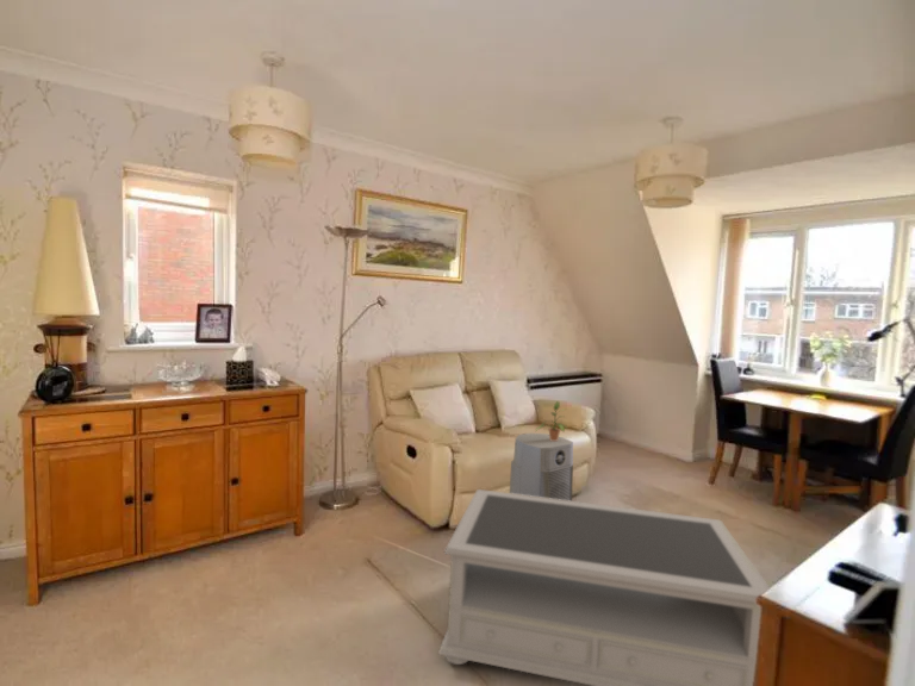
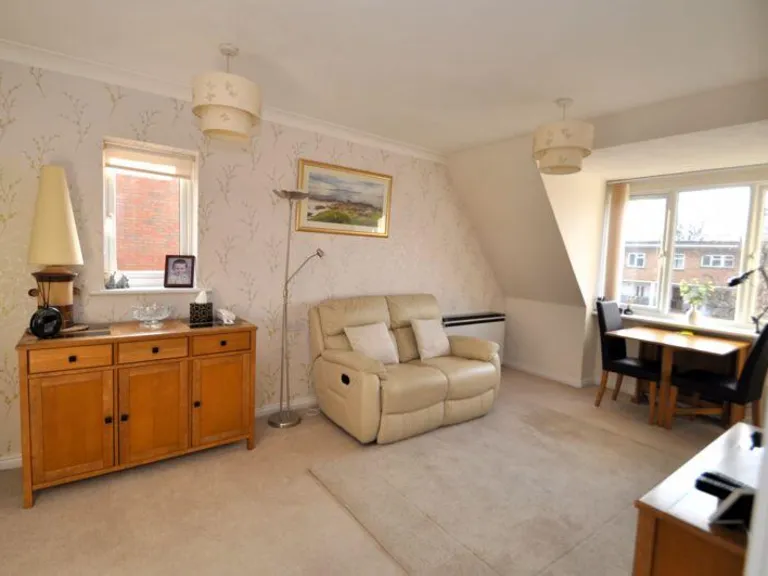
- potted plant [534,400,569,441]
- air purifier [509,432,574,501]
- coffee table [437,488,771,686]
